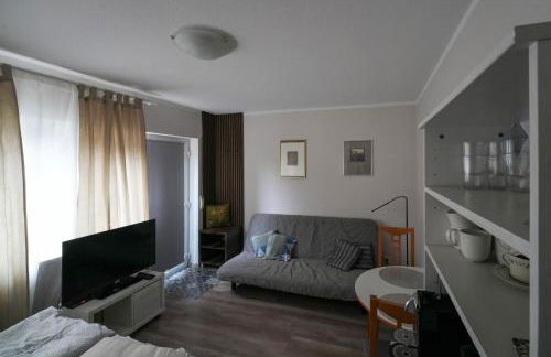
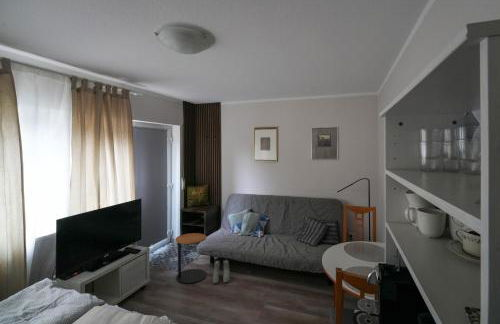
+ boots [212,259,230,284]
+ side table [175,232,208,285]
